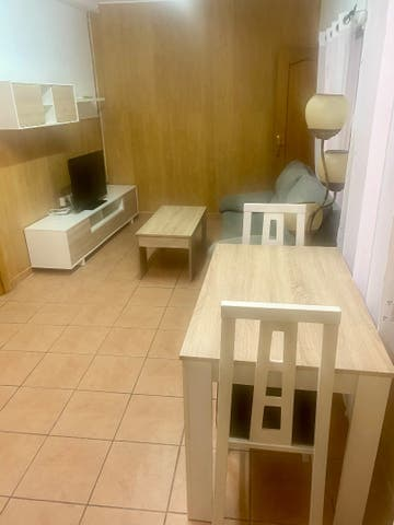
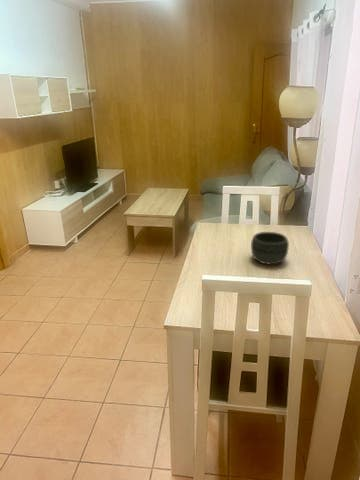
+ bowl [250,231,290,266]
